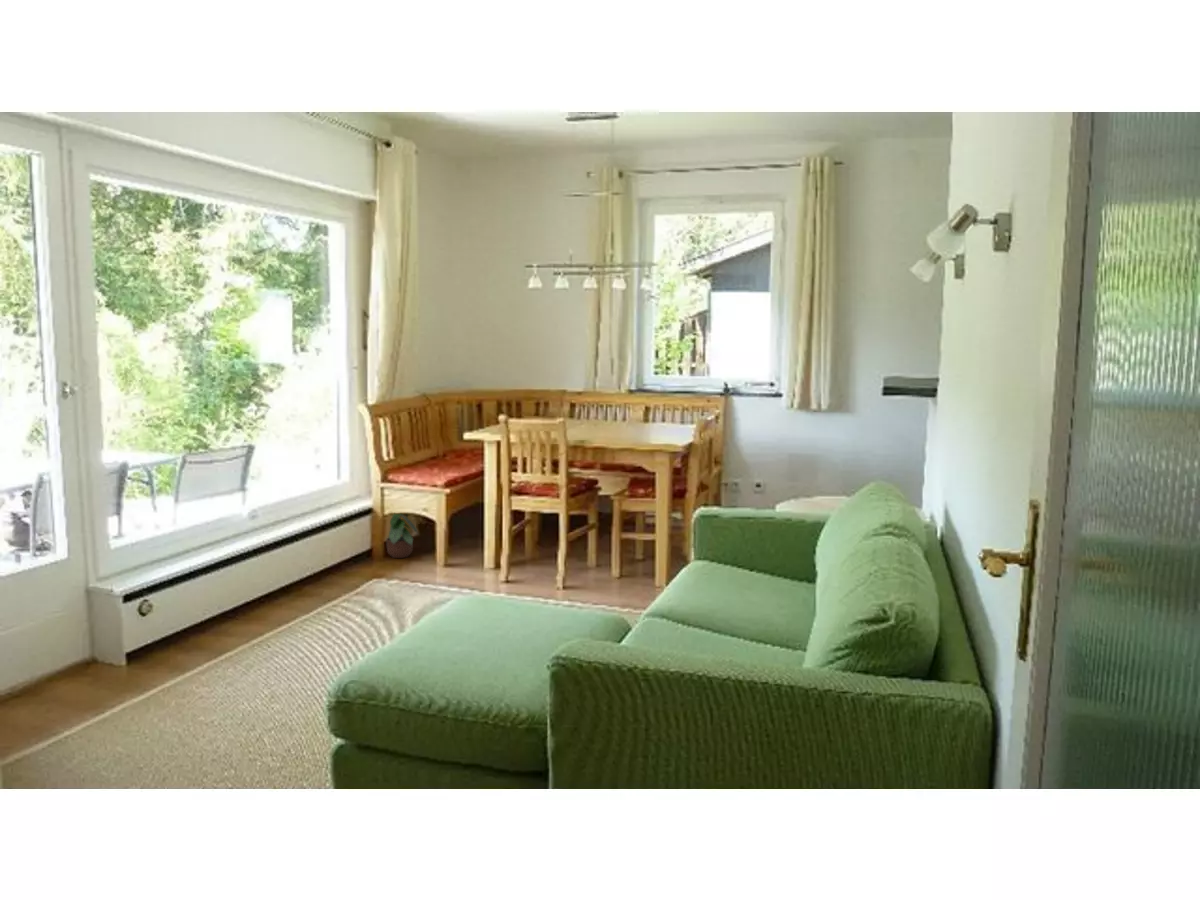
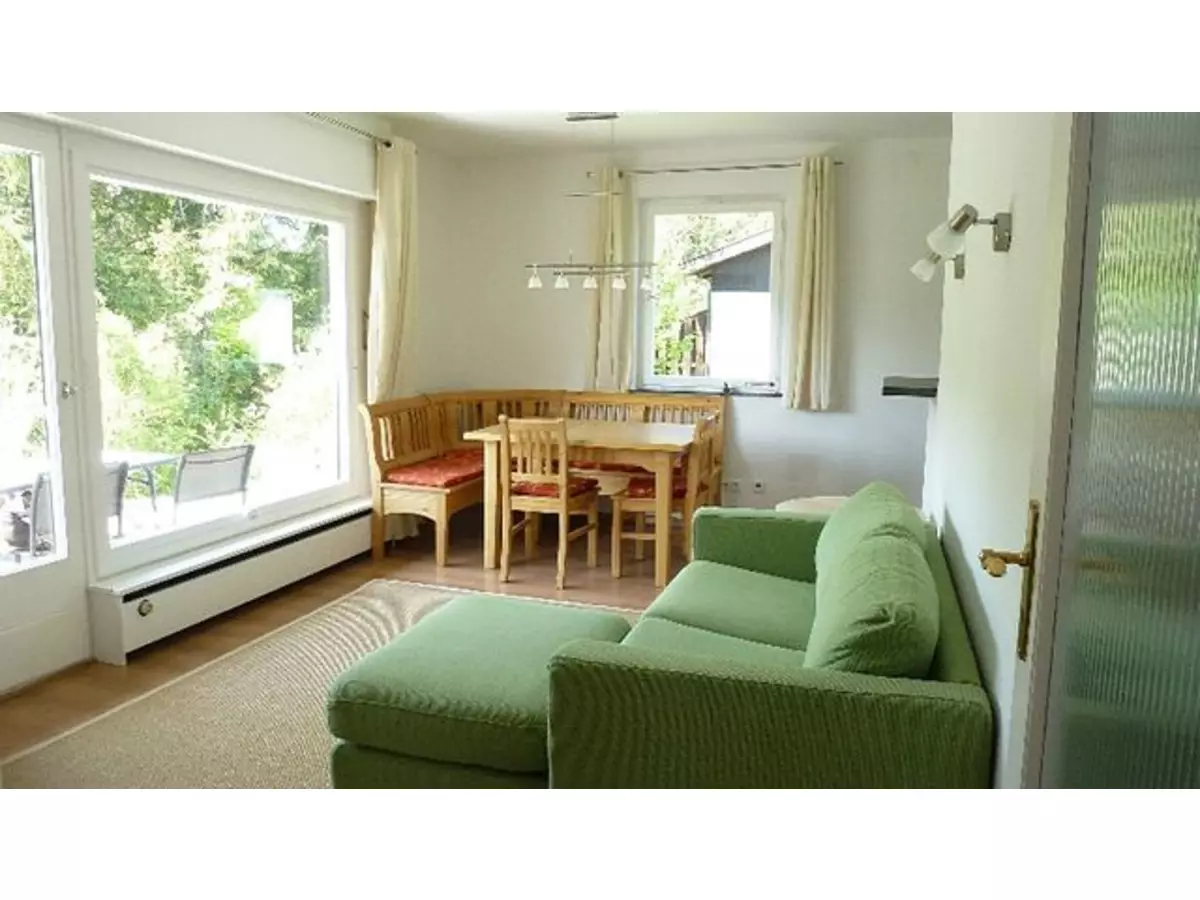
- potted plant [385,512,418,559]
